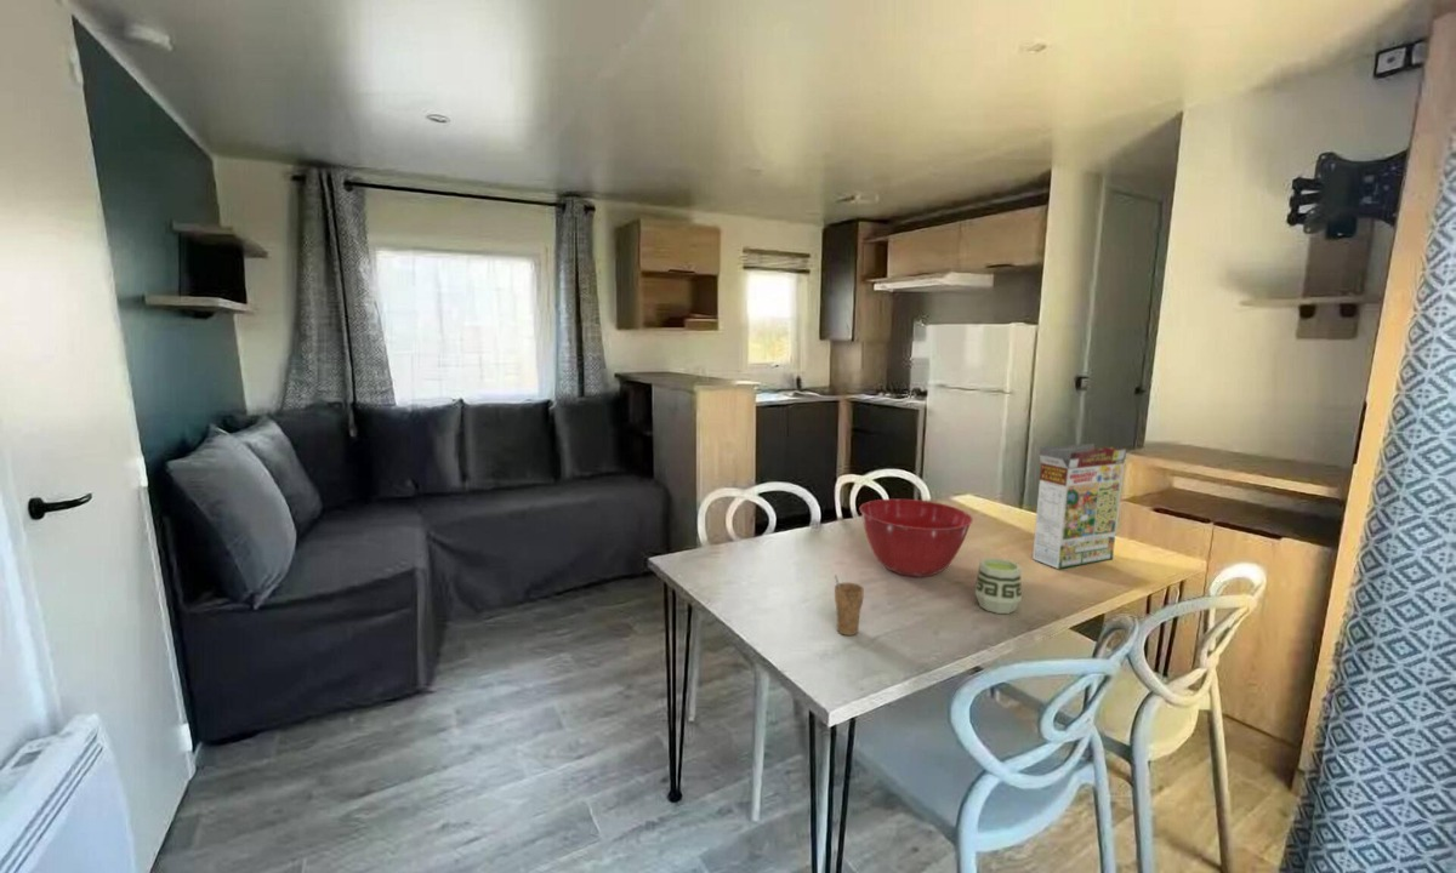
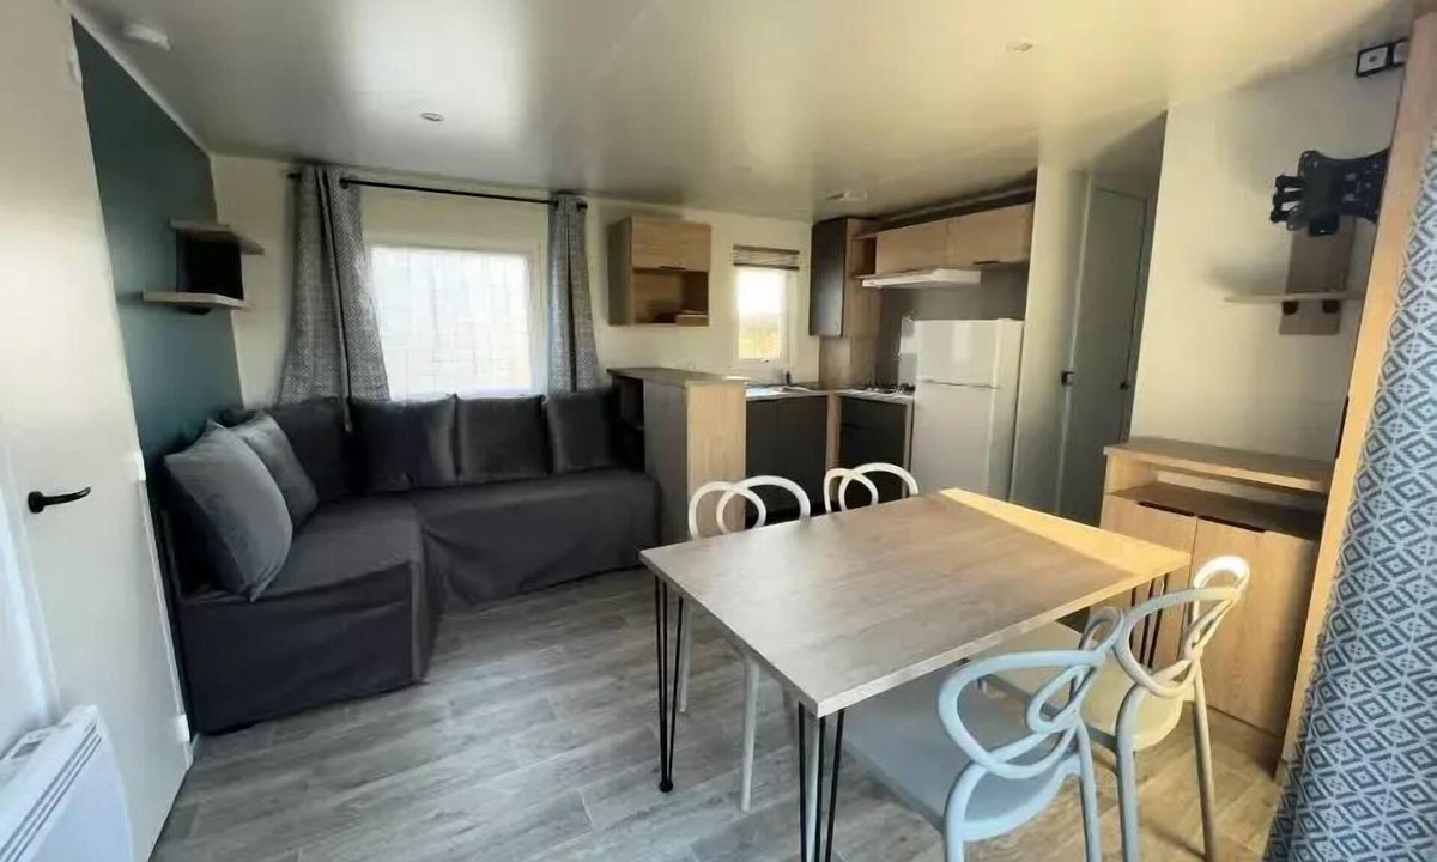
- cup [974,557,1023,615]
- cereal box [1031,443,1128,570]
- cup [834,574,865,637]
- mixing bowl [859,498,974,578]
